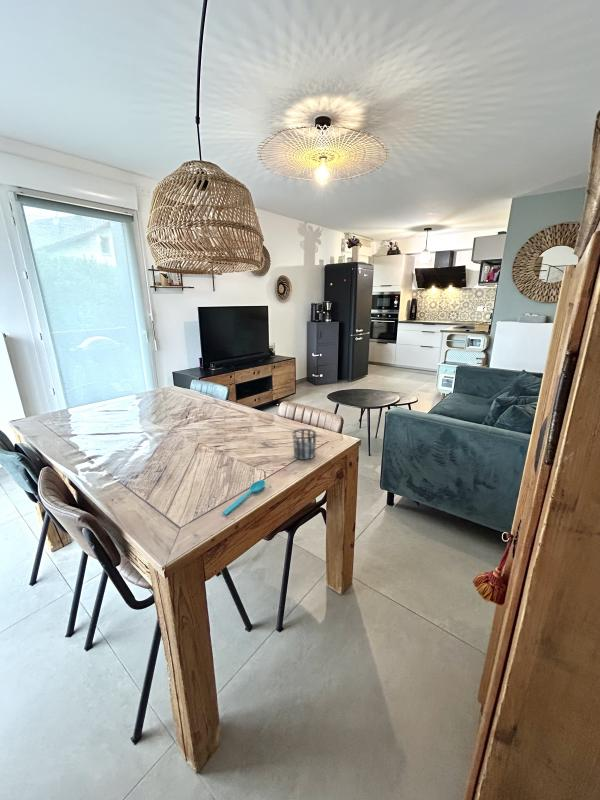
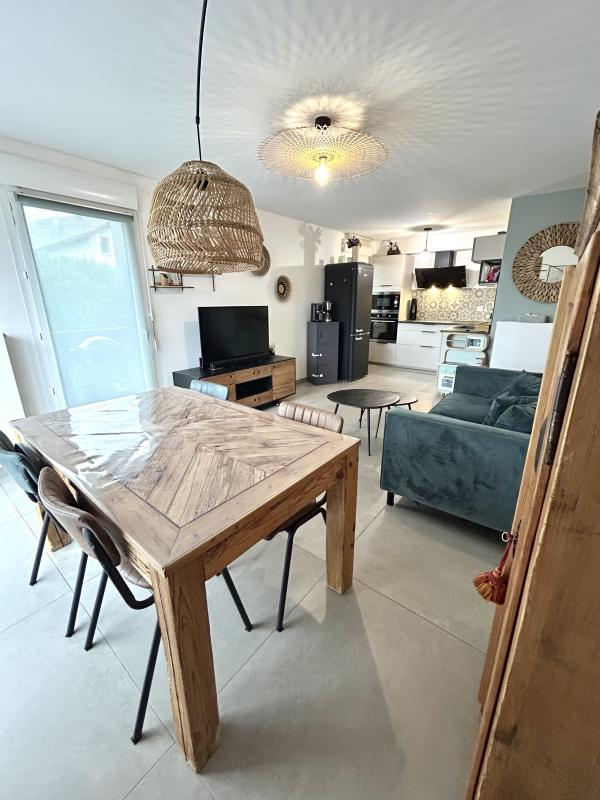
- spoon [221,479,266,516]
- cup [291,428,317,461]
